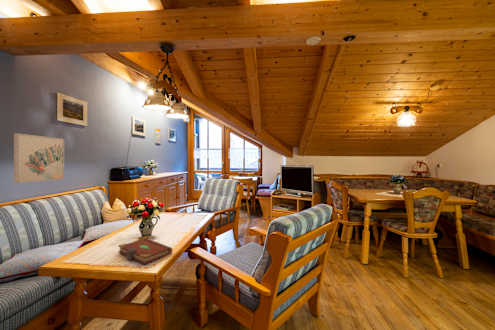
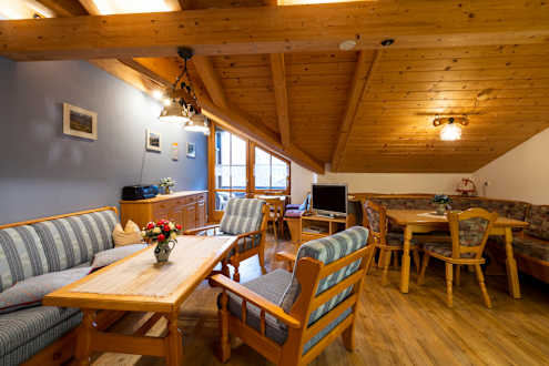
- book [117,238,173,266]
- wall art [13,132,65,184]
